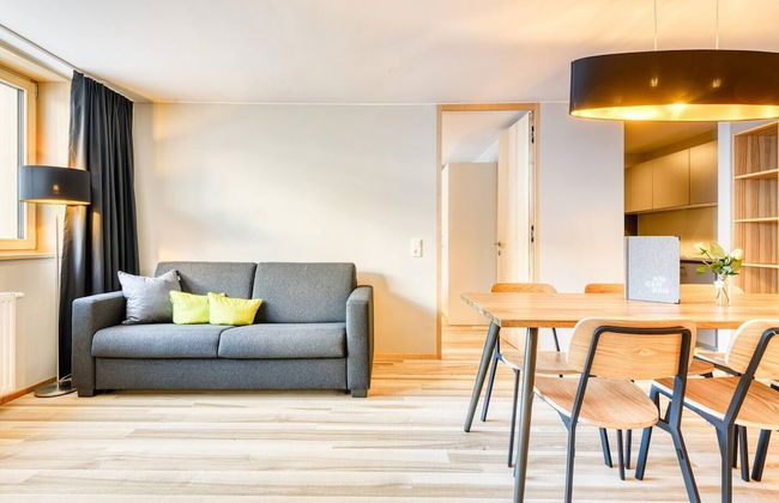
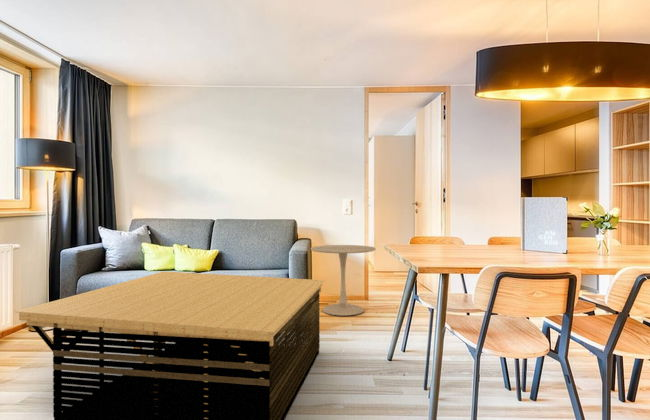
+ side table [310,244,377,317]
+ coffee table [14,271,326,420]
